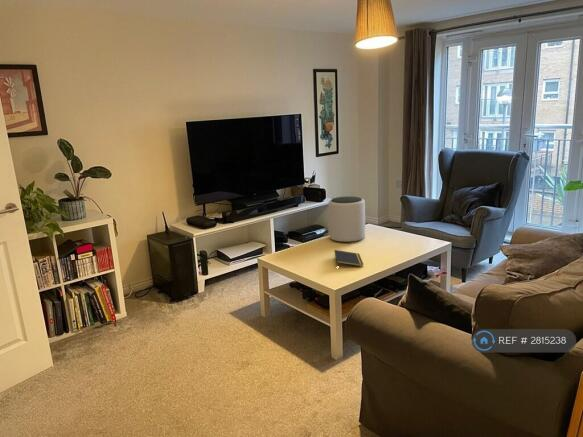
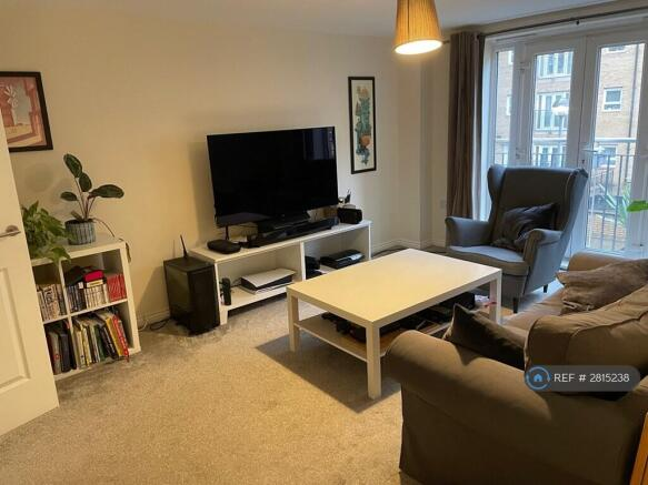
- plant pot [327,196,366,243]
- notepad [333,249,365,267]
